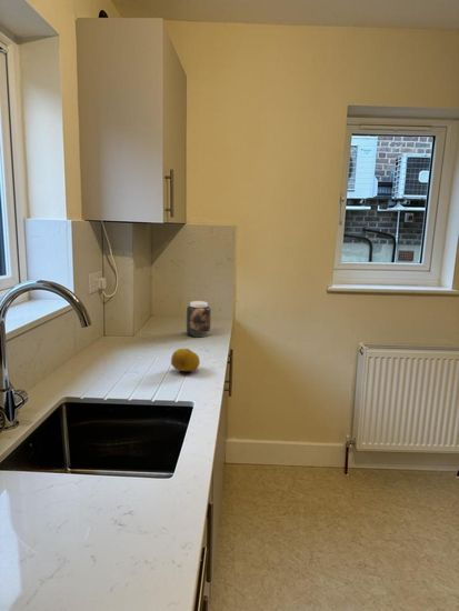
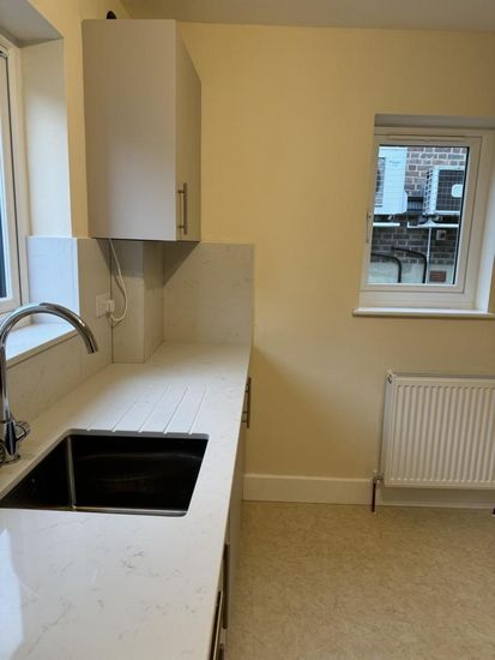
- fruit [170,348,201,372]
- jar [186,300,212,338]
